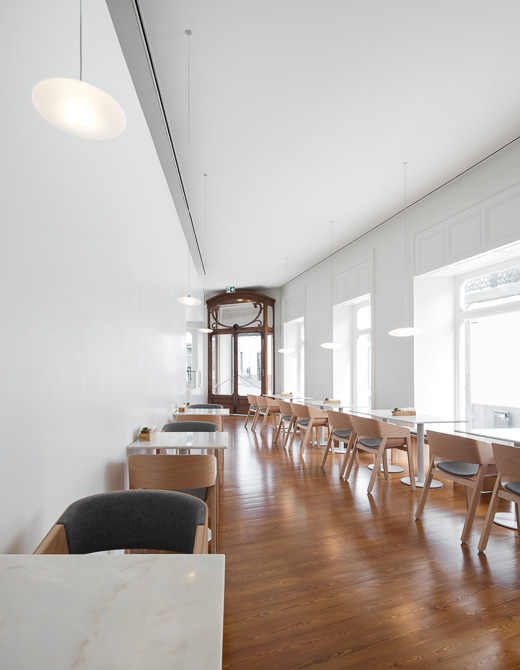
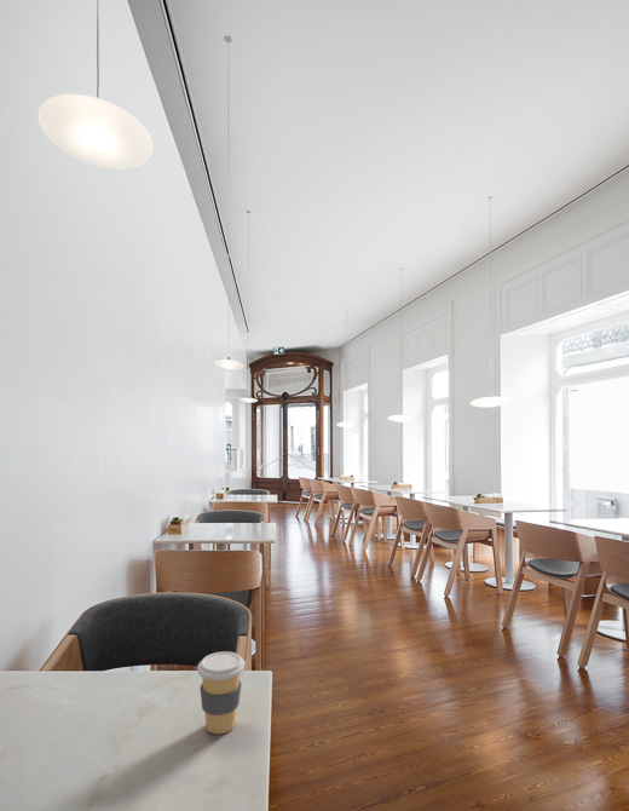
+ coffee cup [196,650,246,735]
